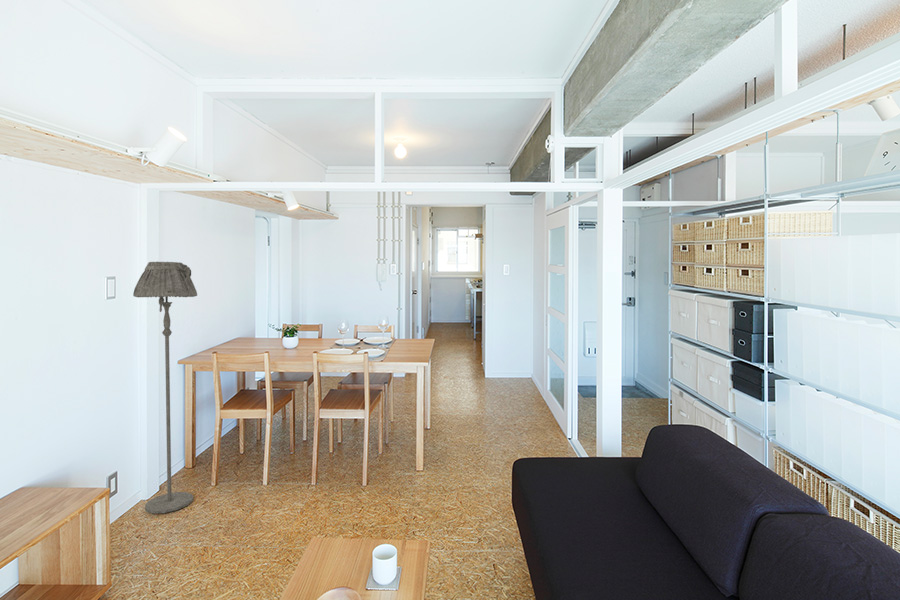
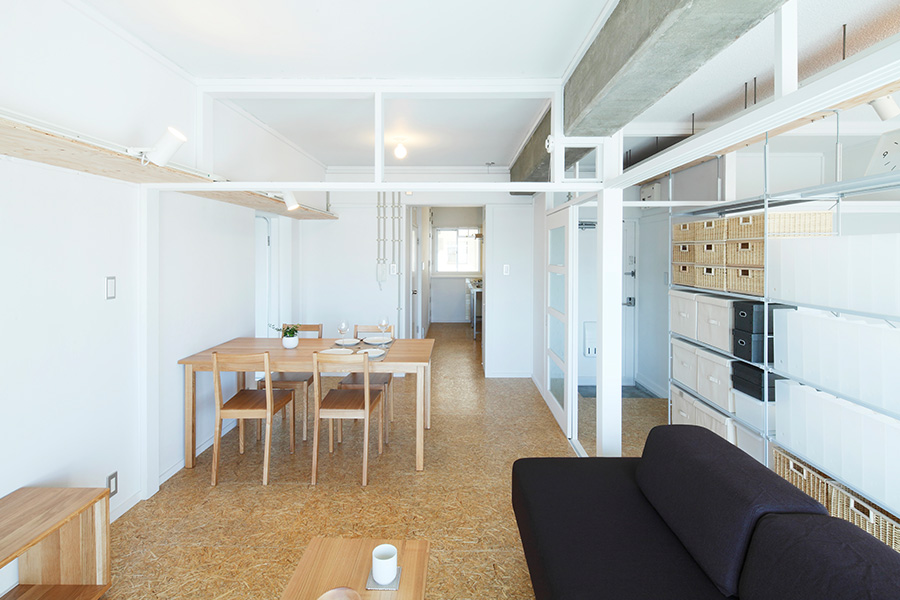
- floor lamp [132,260,198,514]
